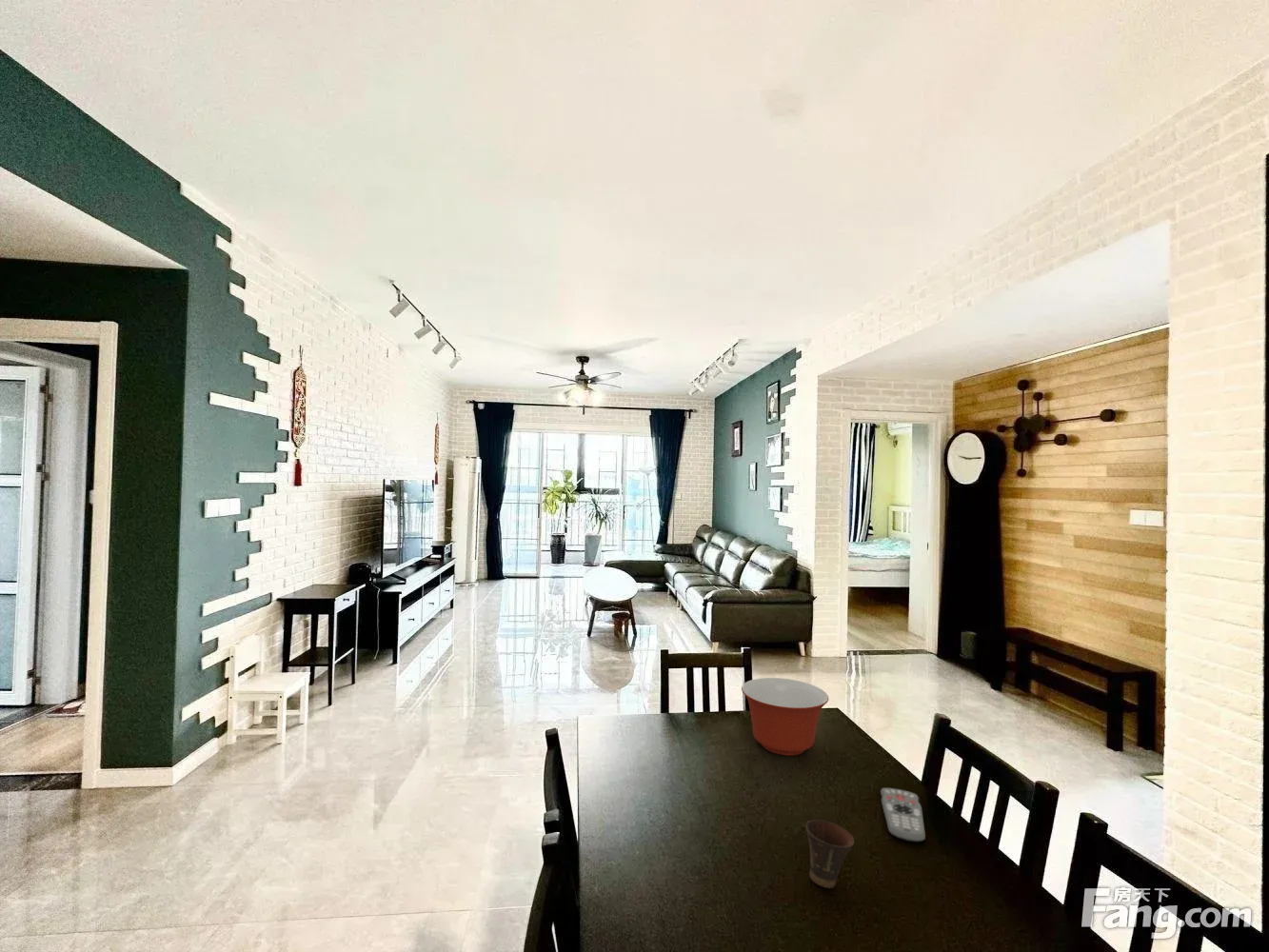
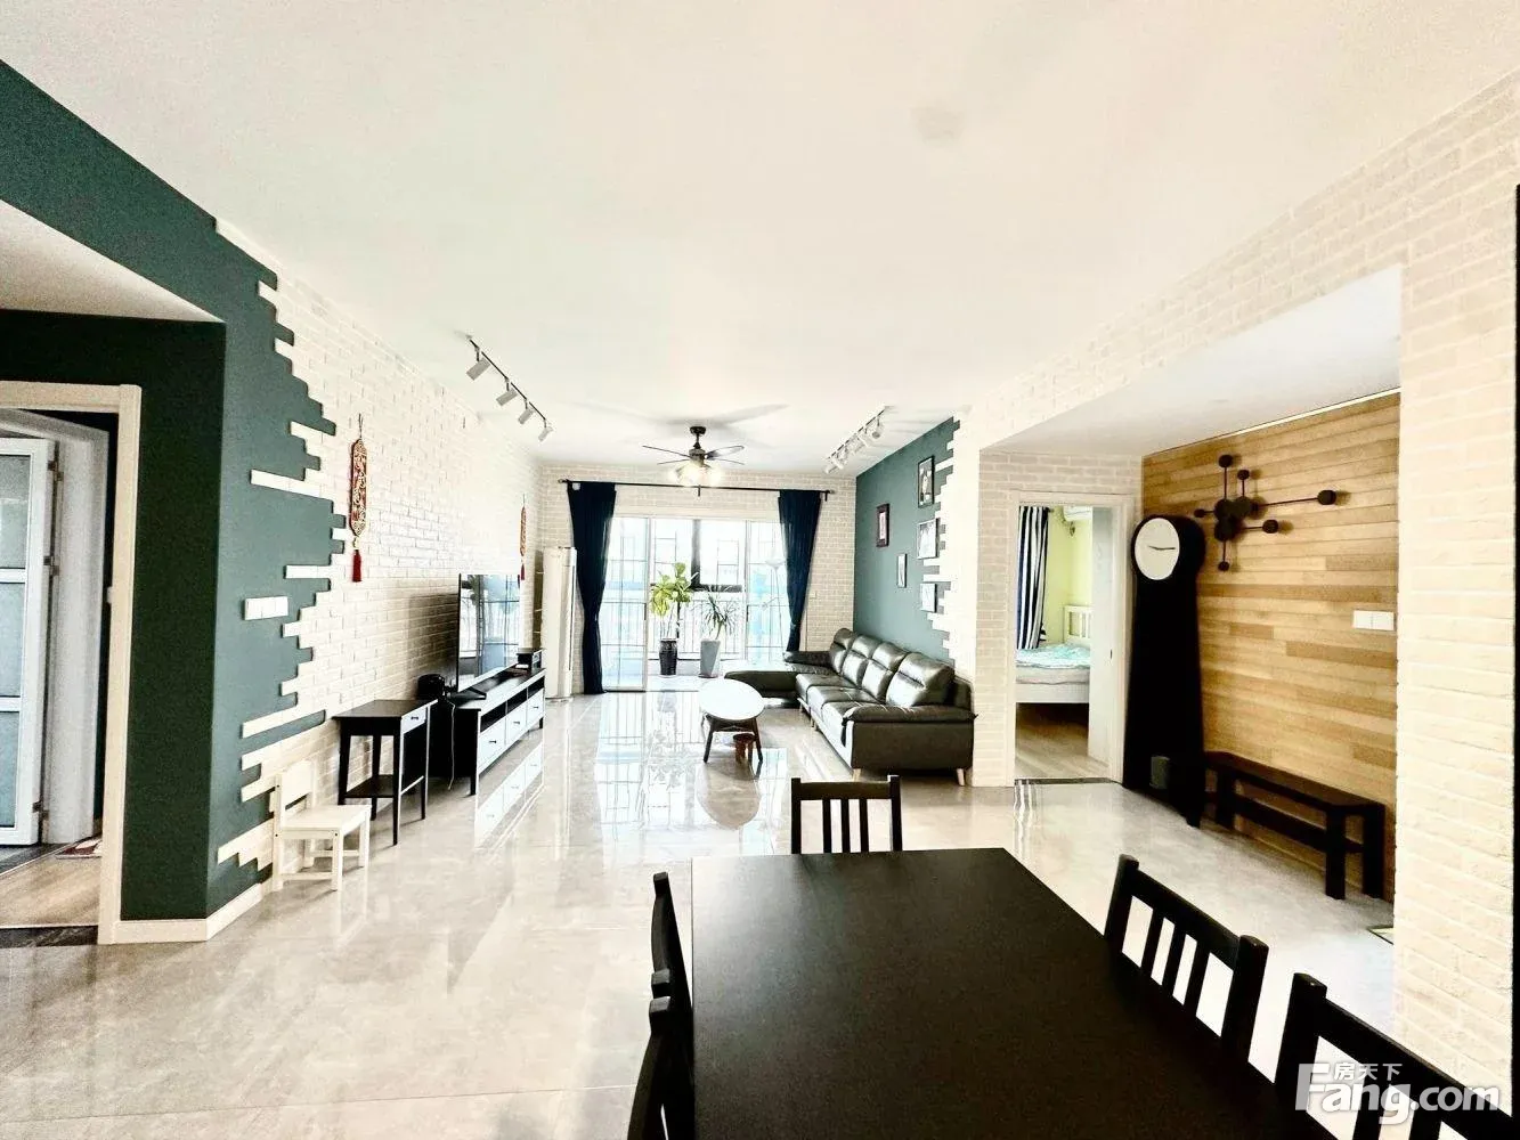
- remote control [880,787,926,843]
- mixing bowl [741,677,829,757]
- cup [805,819,855,889]
